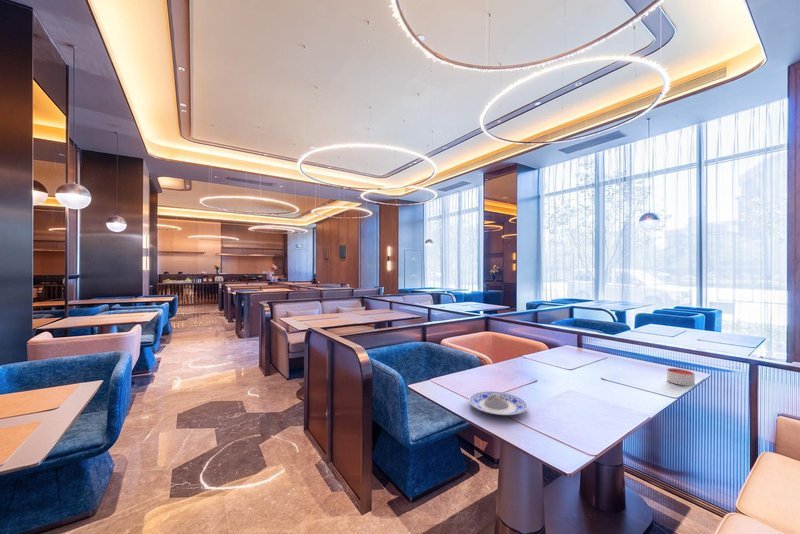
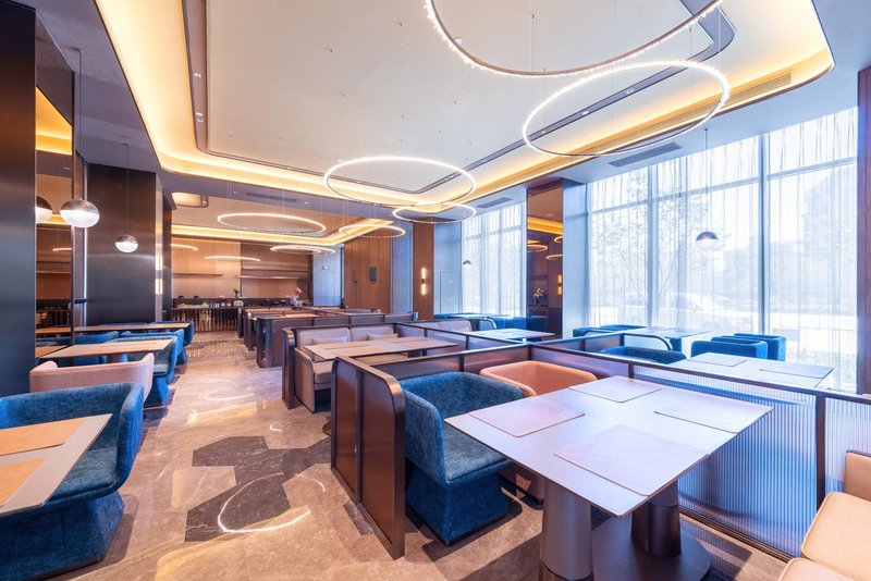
- candle [666,367,696,387]
- plate [468,390,528,416]
